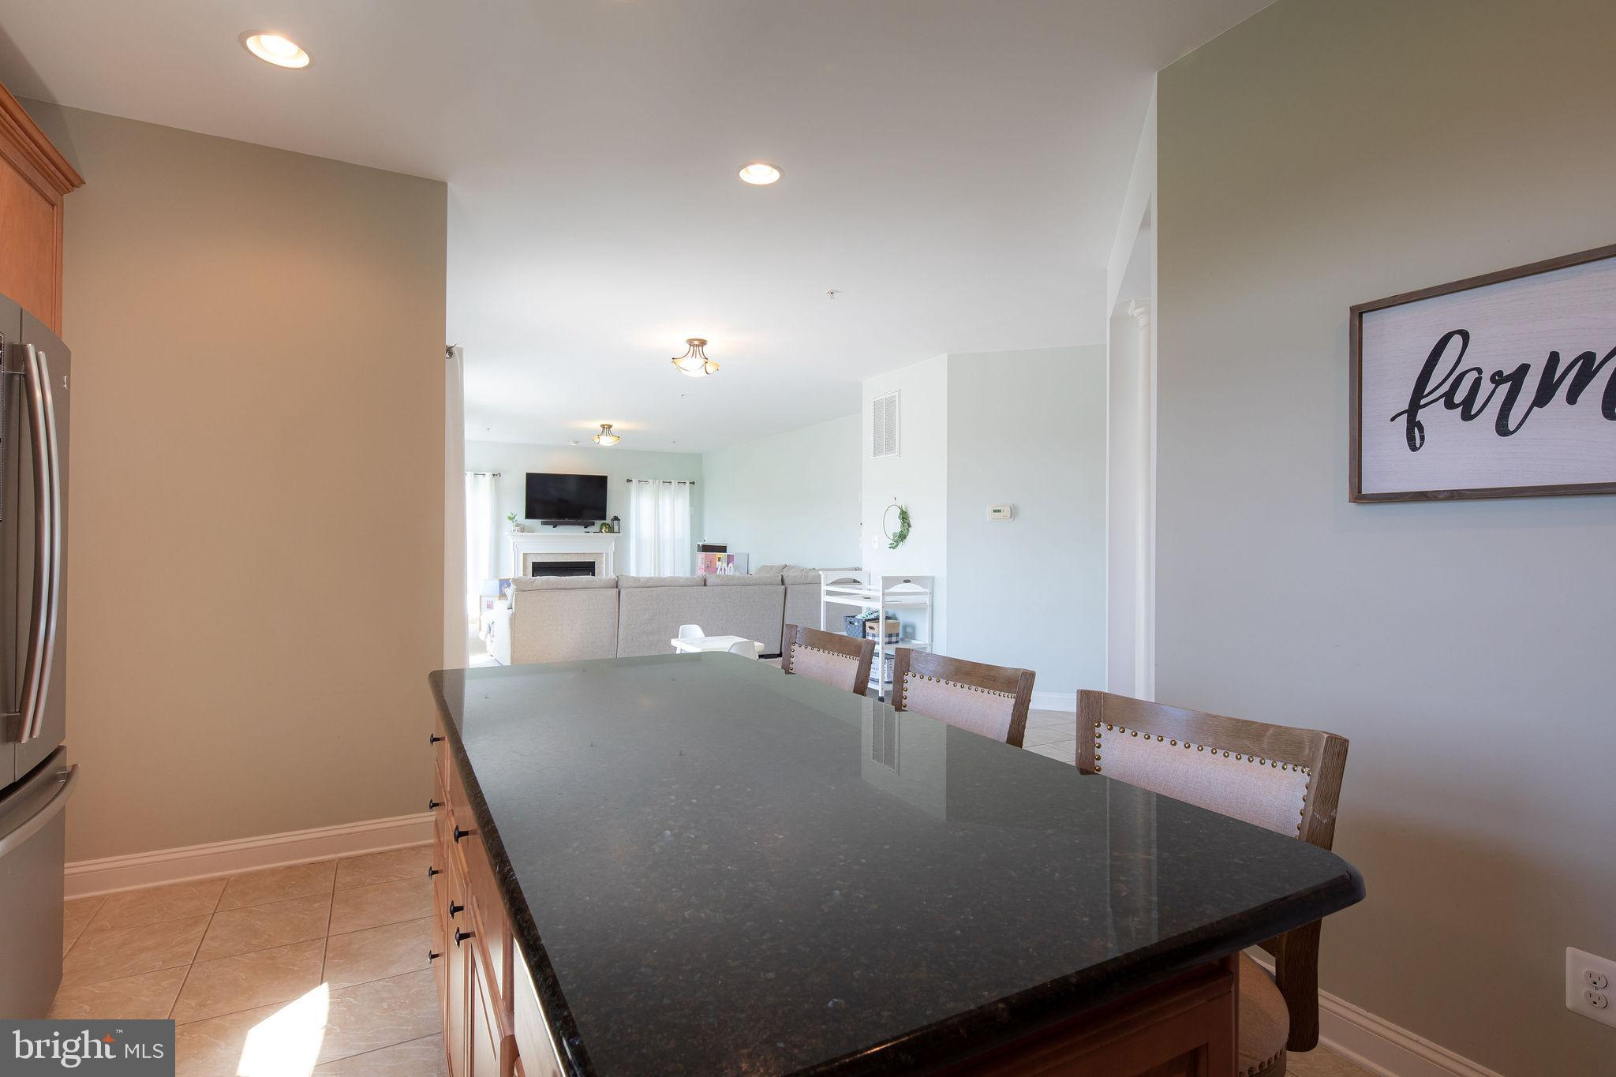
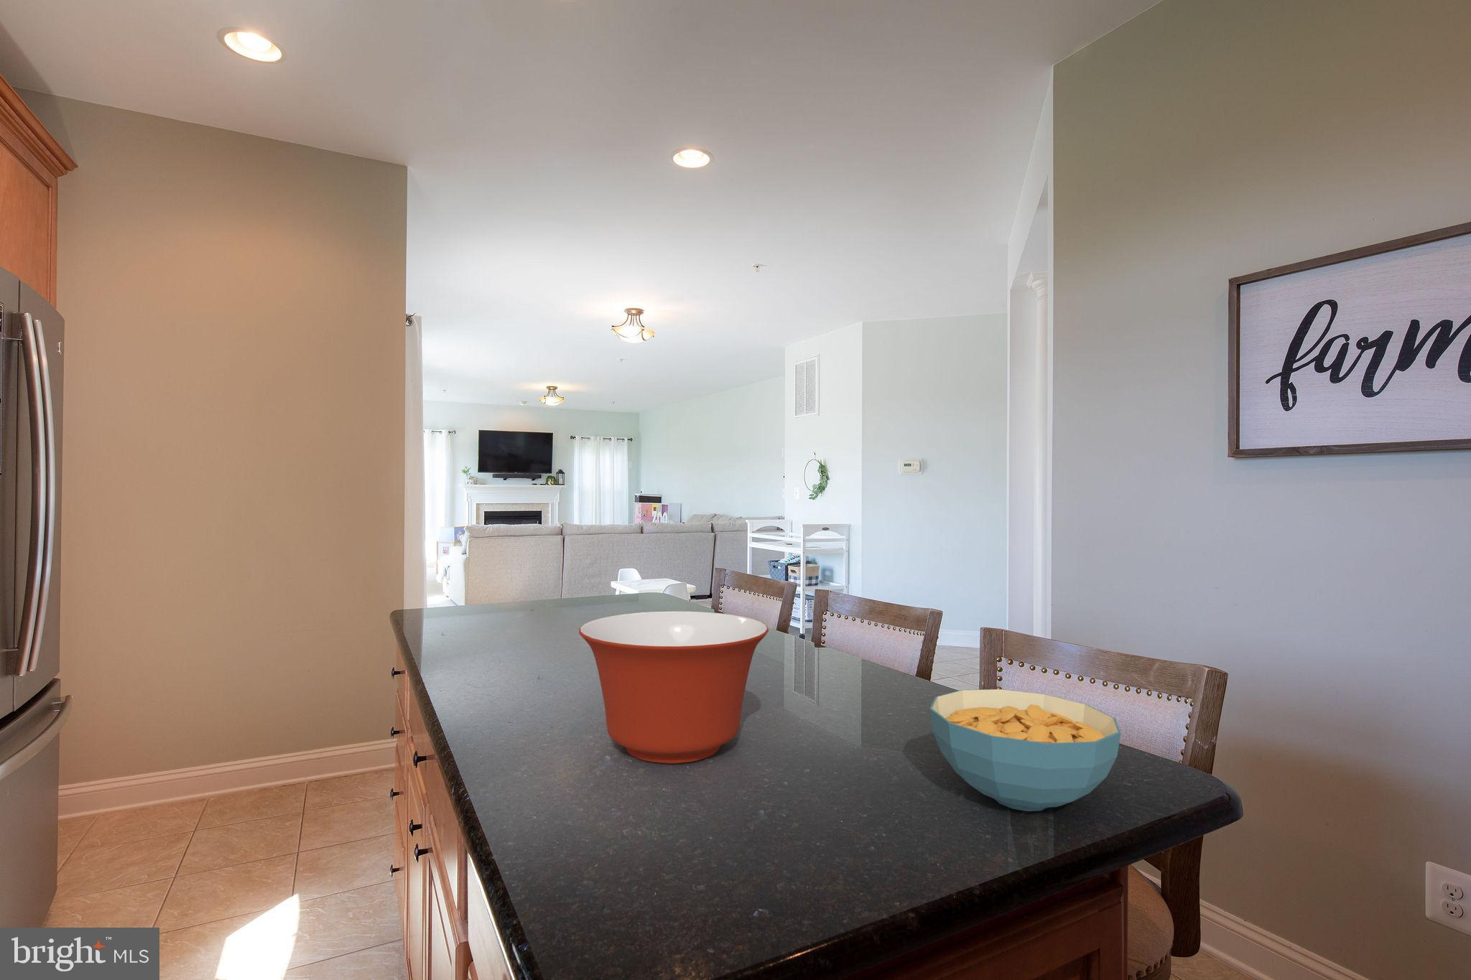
+ mixing bowl [579,611,769,765]
+ cereal bowl [929,688,1121,812]
